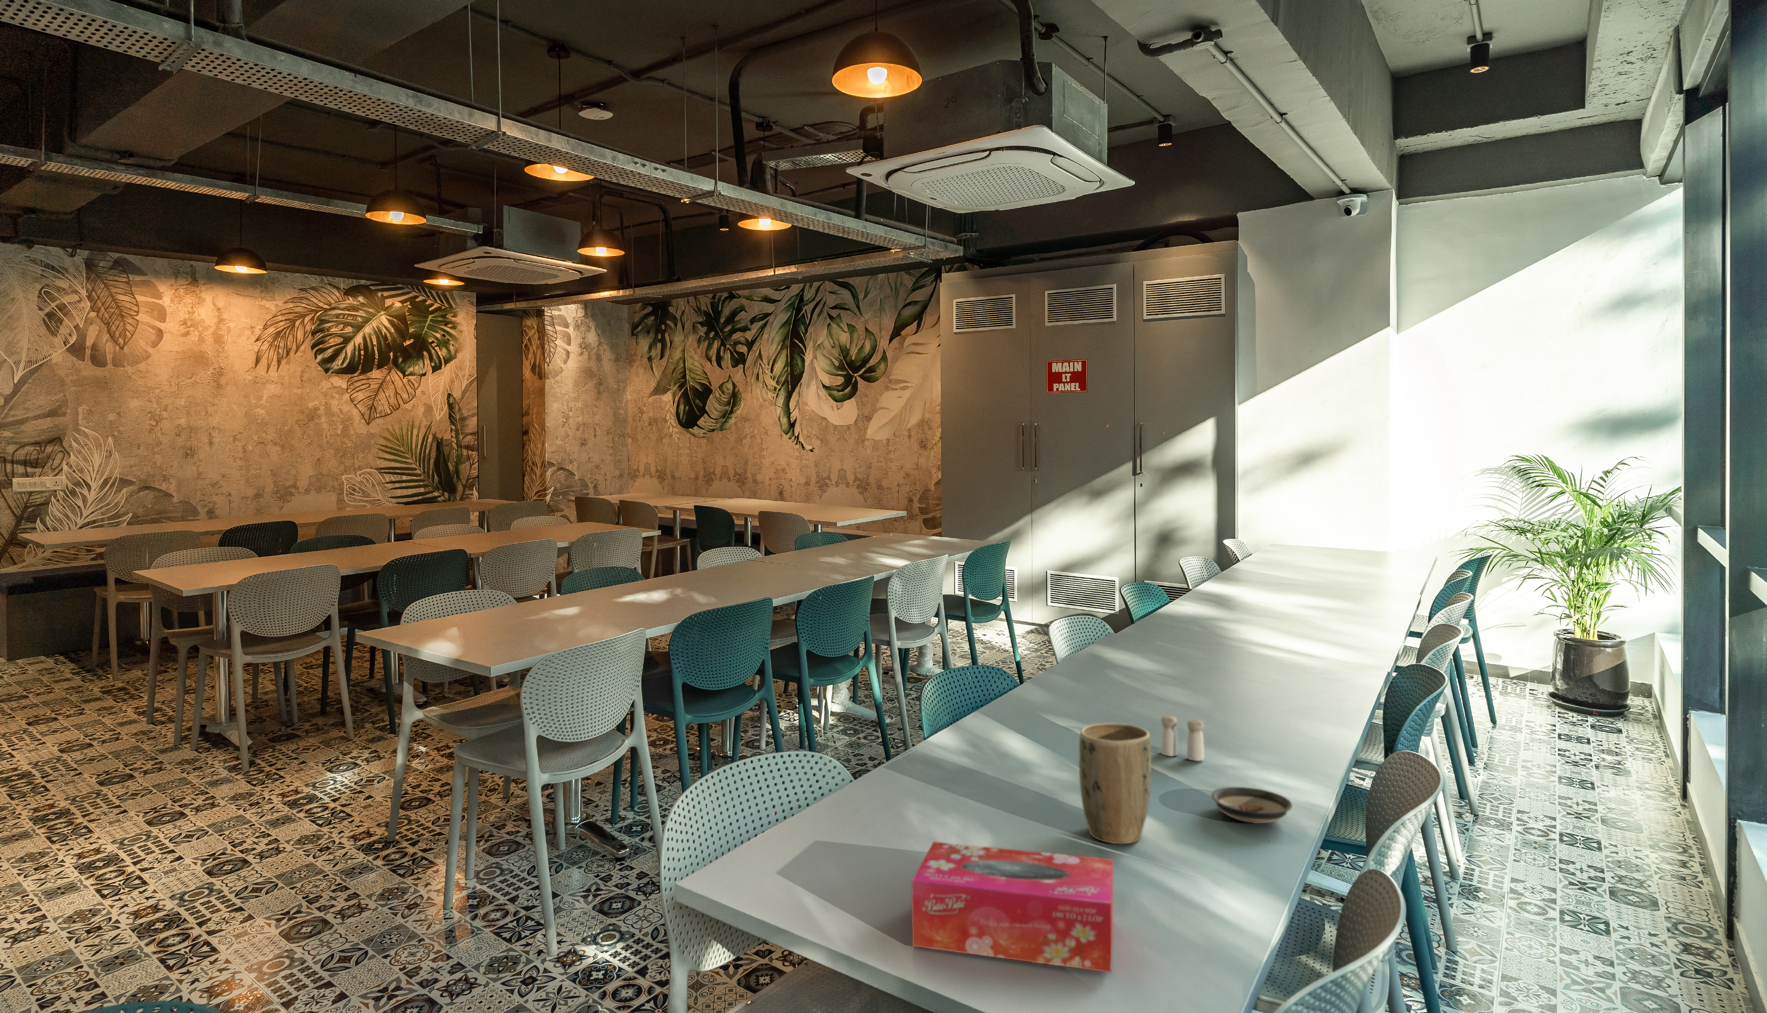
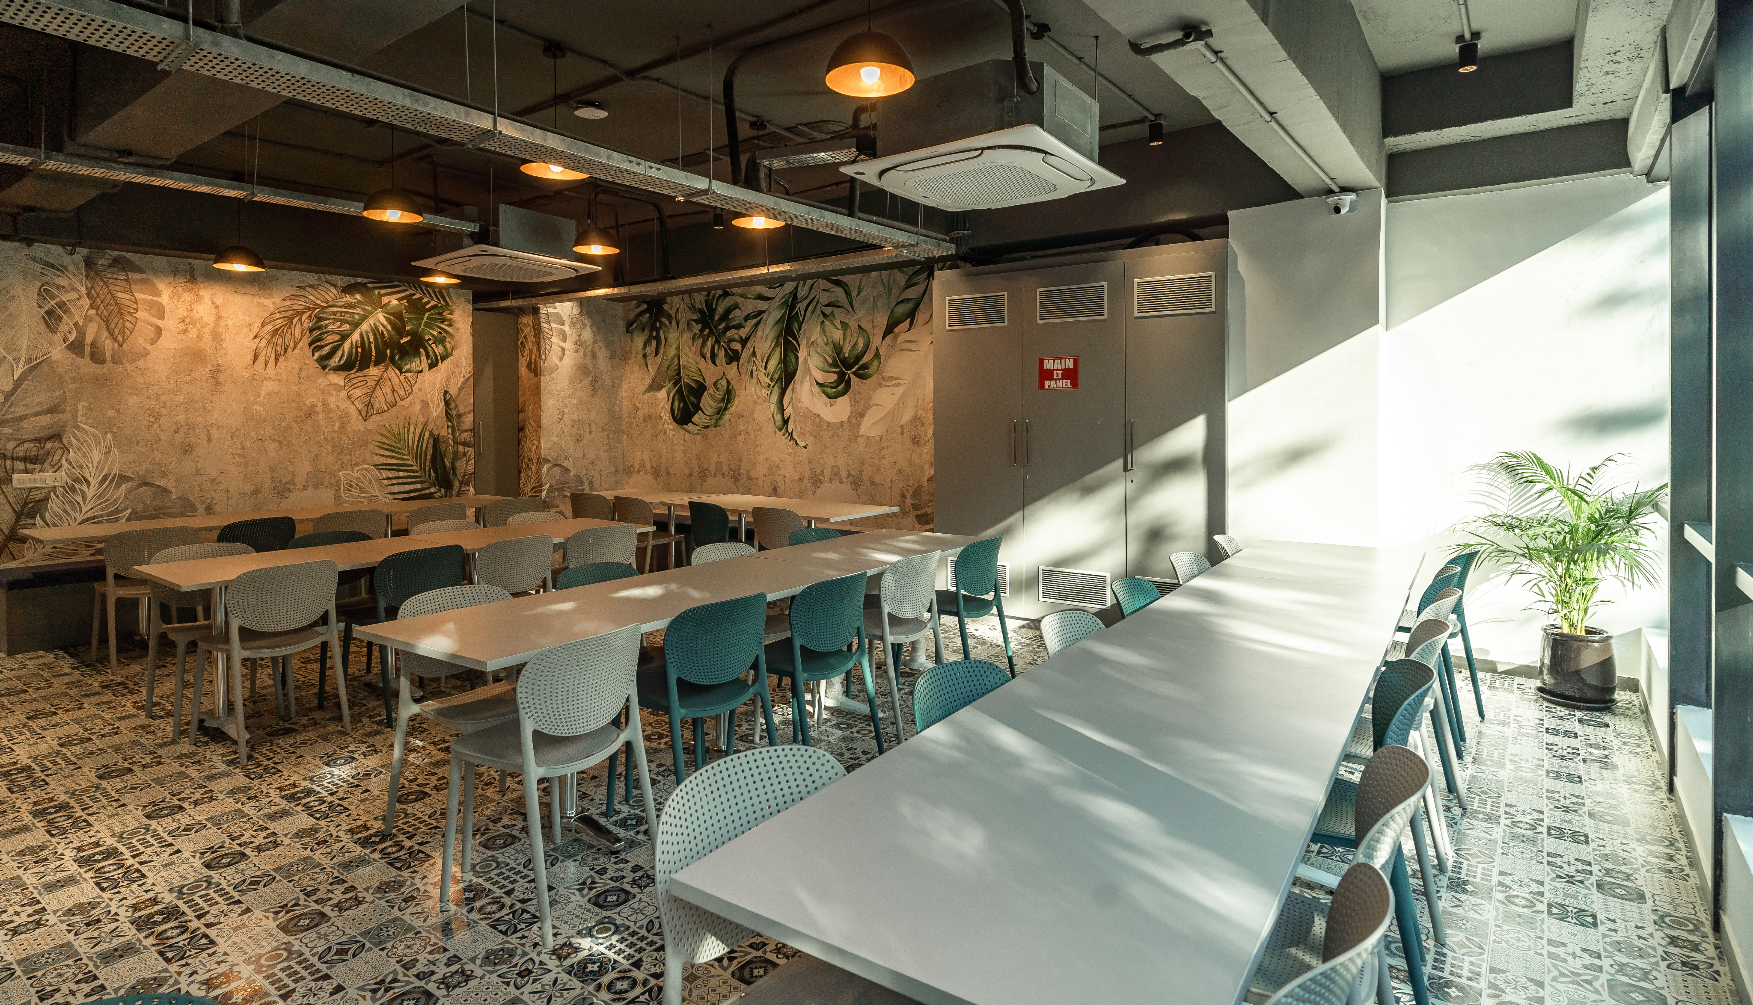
- salt and pepper shaker [1160,715,1204,761]
- tissue box [911,841,1113,973]
- plant pot [1079,723,1152,844]
- saucer [1211,786,1292,824]
